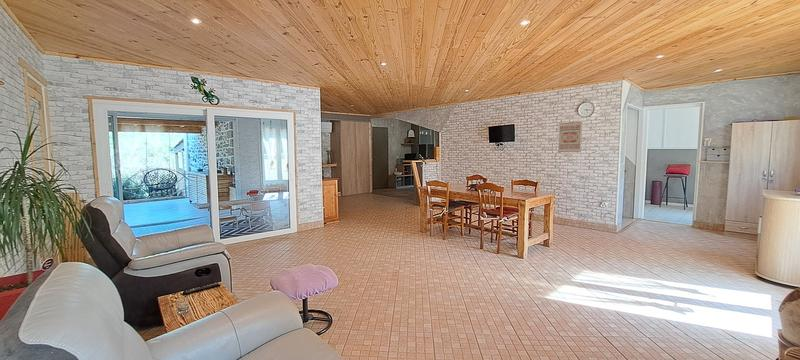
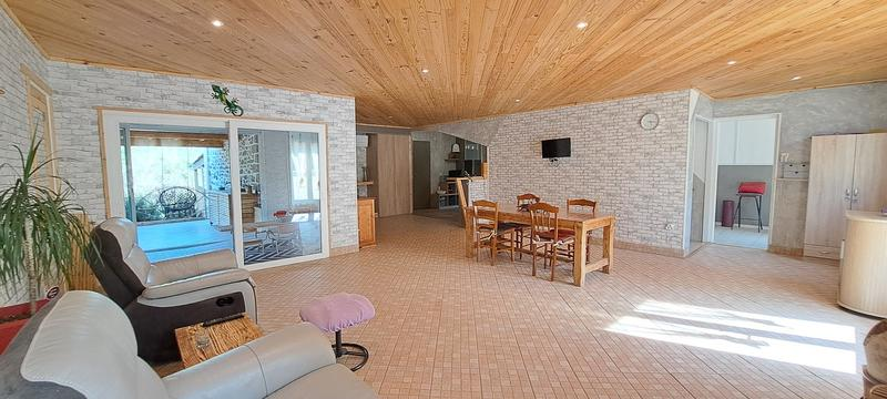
- wall art [557,121,583,153]
